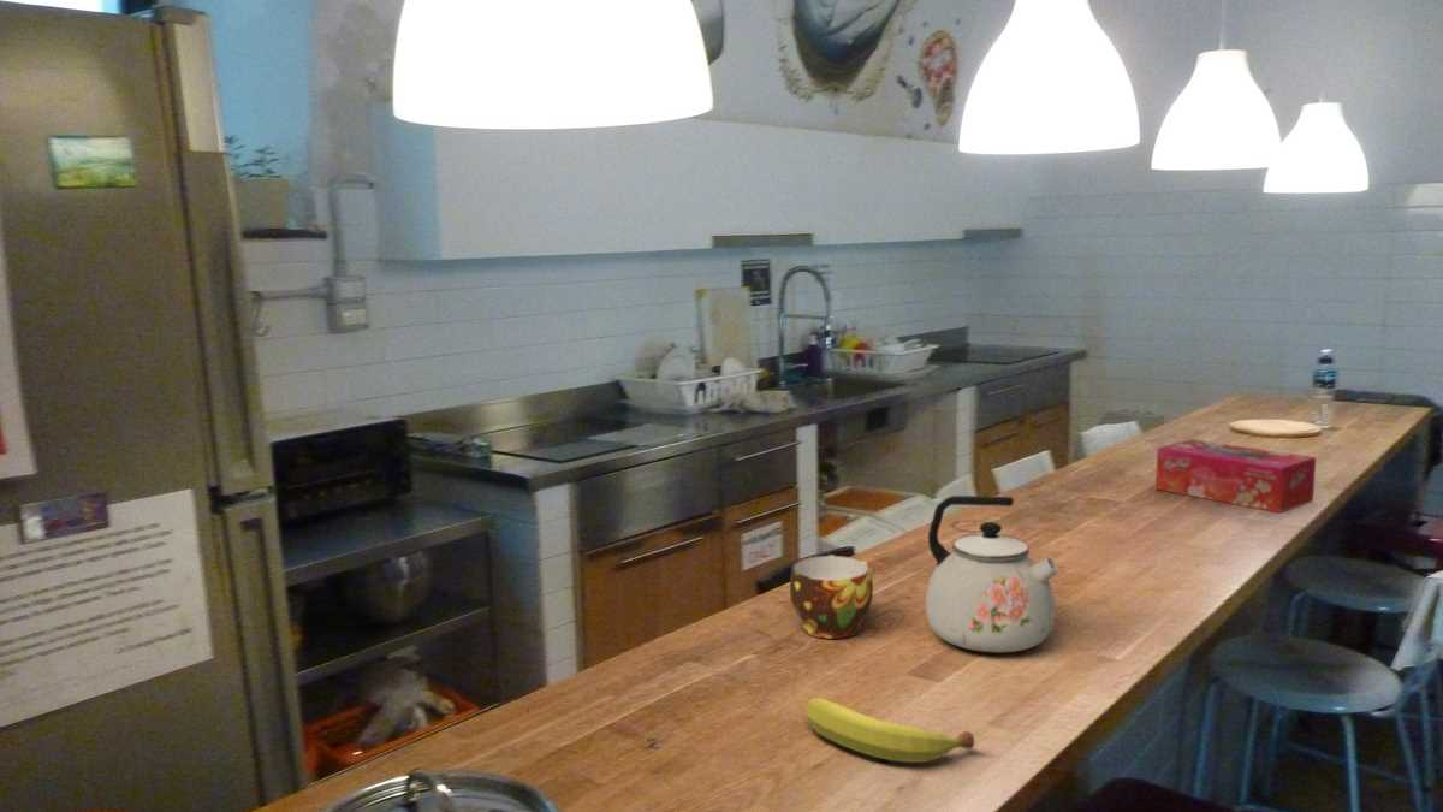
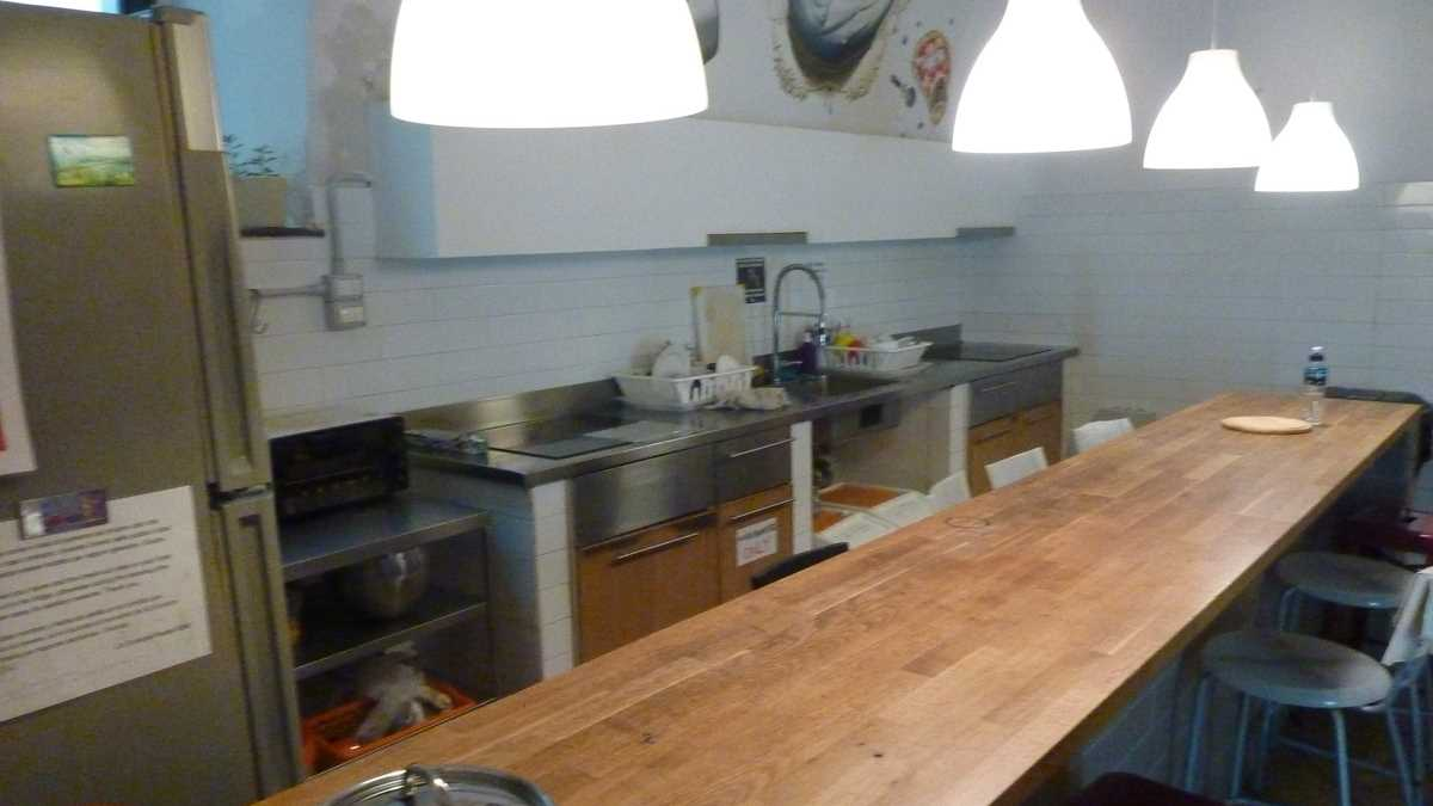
- kettle [925,494,1061,653]
- tissue box [1154,438,1317,514]
- cup [789,555,874,640]
- fruit [803,697,976,764]
